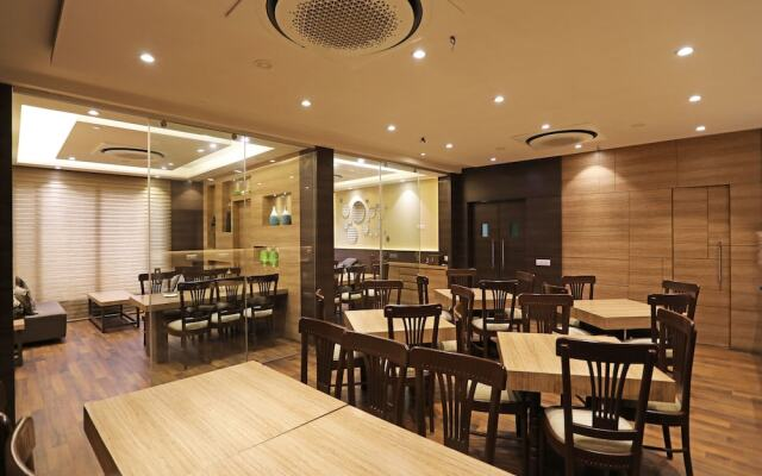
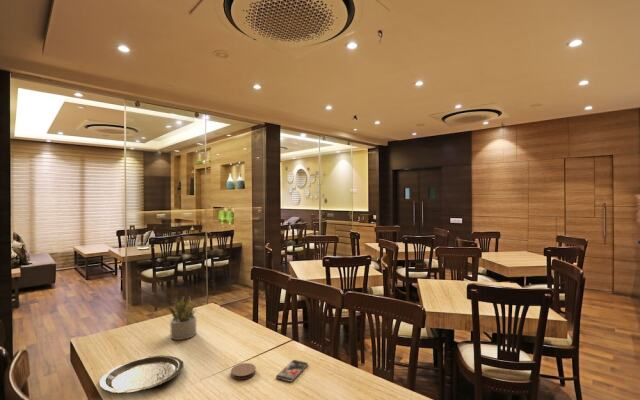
+ succulent plant [166,296,198,341]
+ coaster [230,362,257,380]
+ plate [98,354,185,394]
+ smartphone [275,359,309,383]
